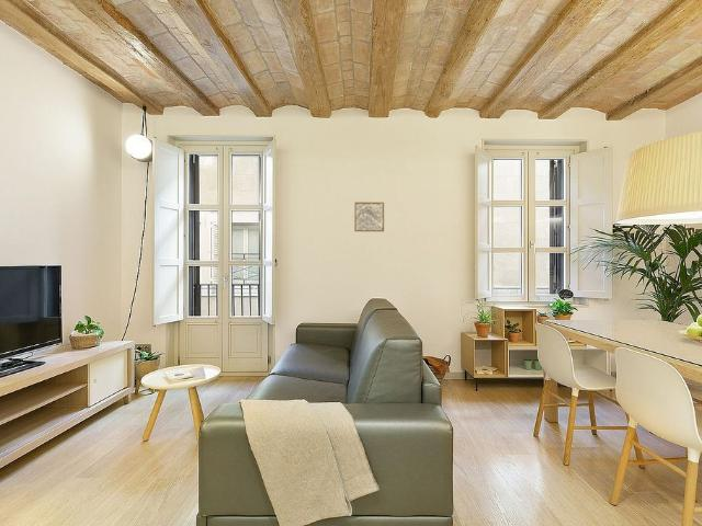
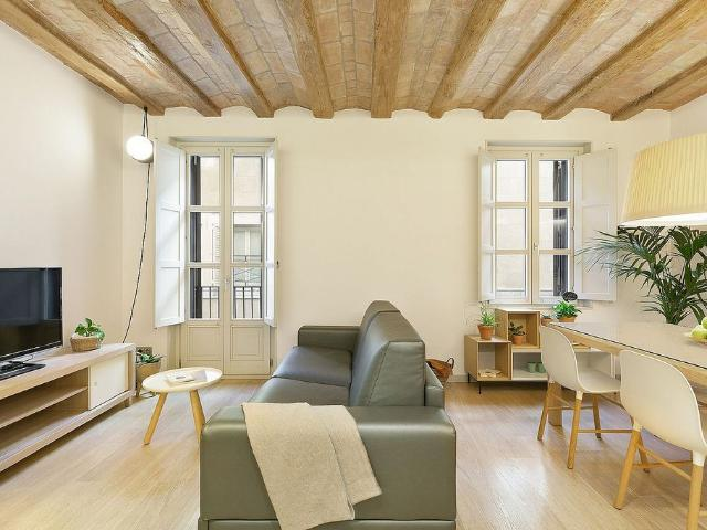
- wall art [353,201,385,232]
